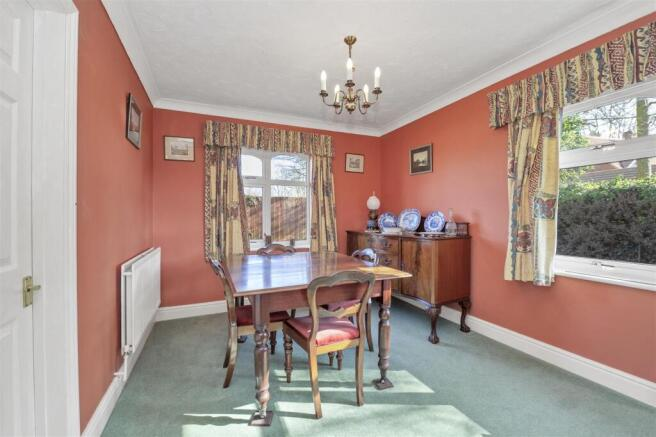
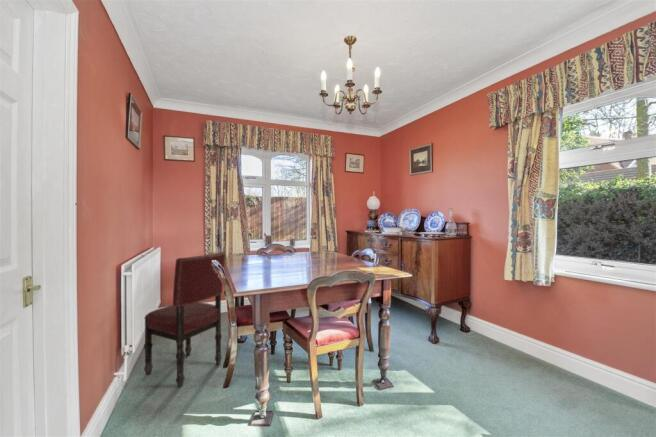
+ dining chair [143,251,226,388]
